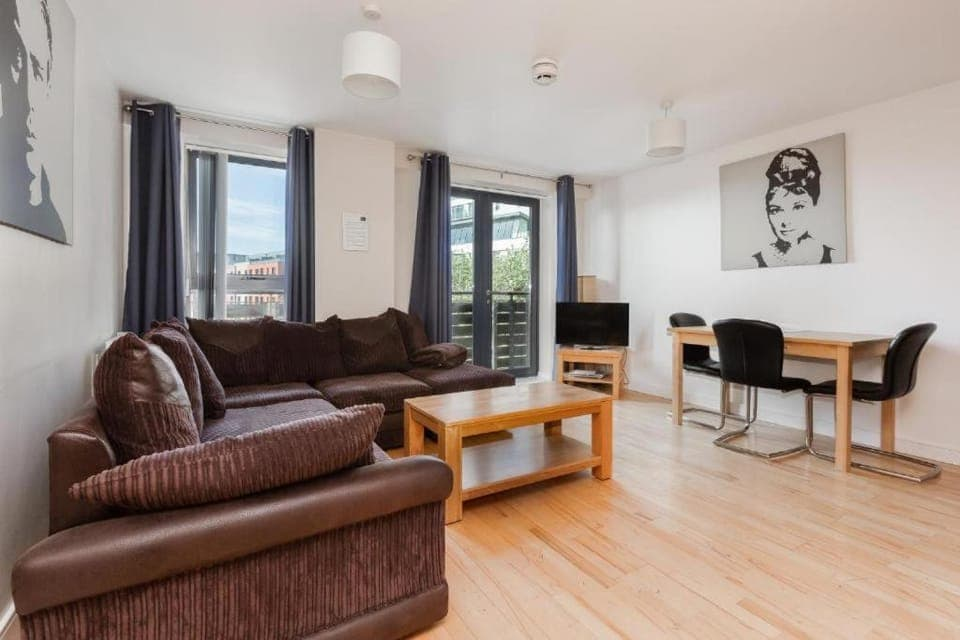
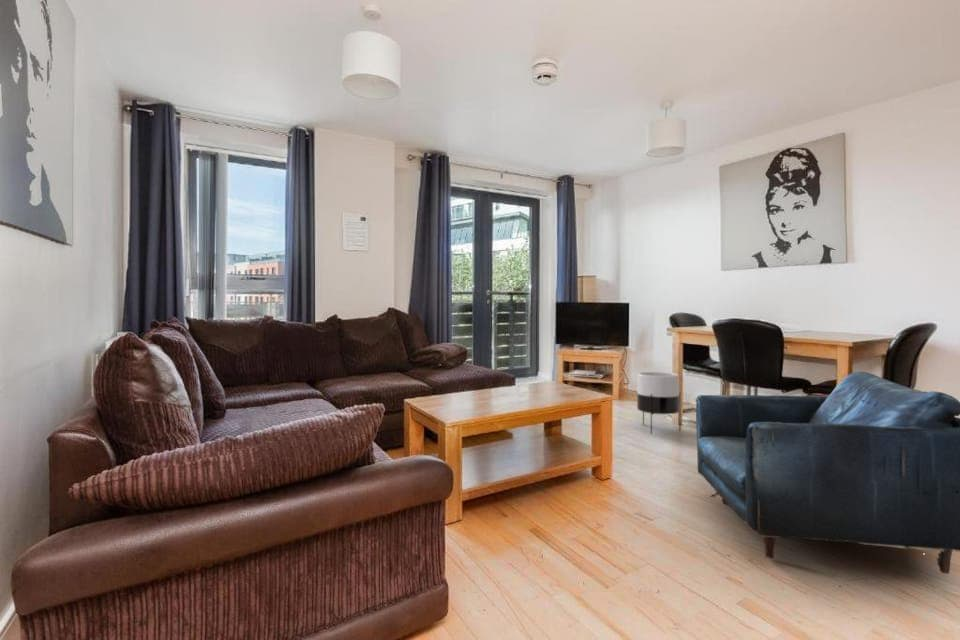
+ armchair [694,371,960,575]
+ planter [636,371,682,435]
